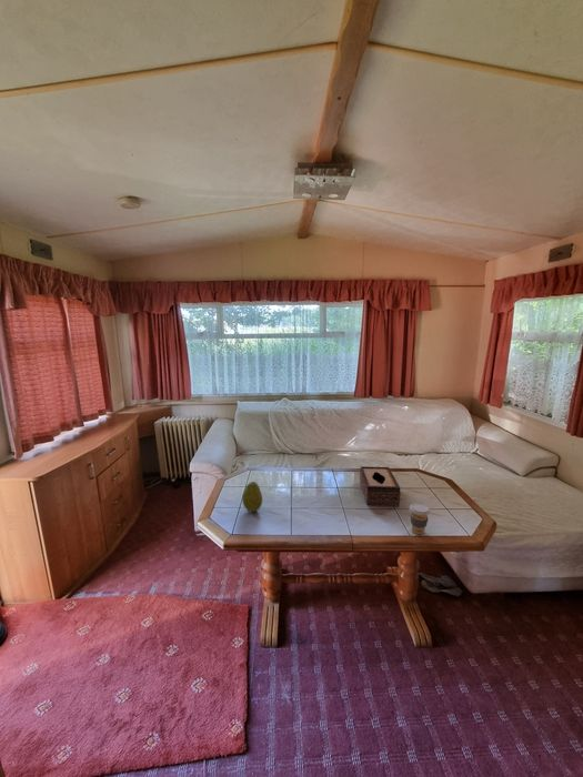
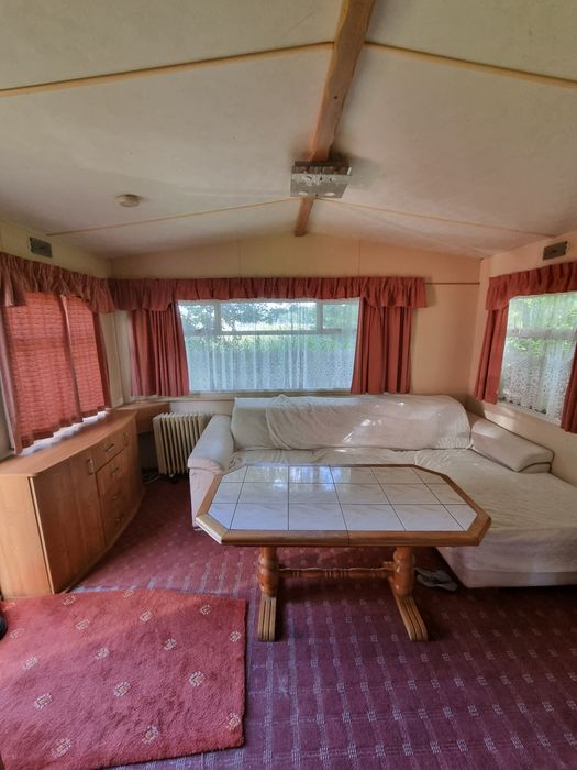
- fruit [241,481,263,513]
- tissue box [359,465,402,507]
- coffee cup [409,502,431,535]
